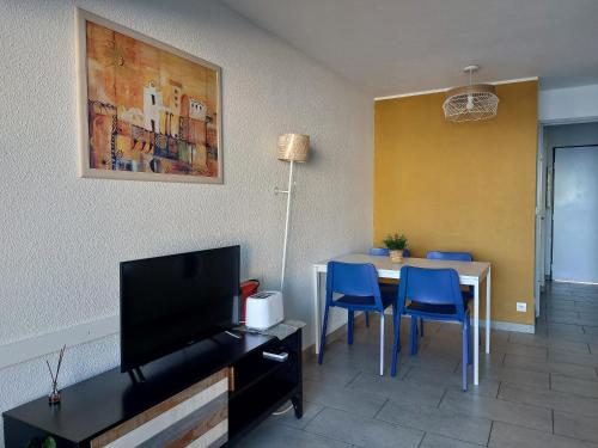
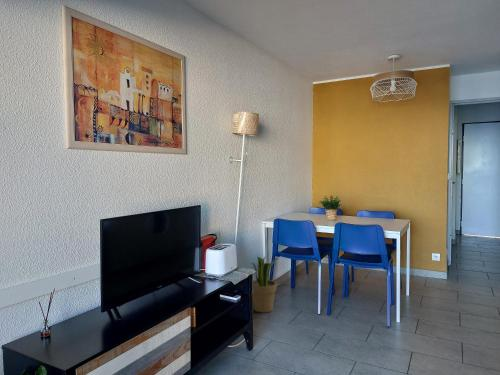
+ potted plant [251,255,280,313]
